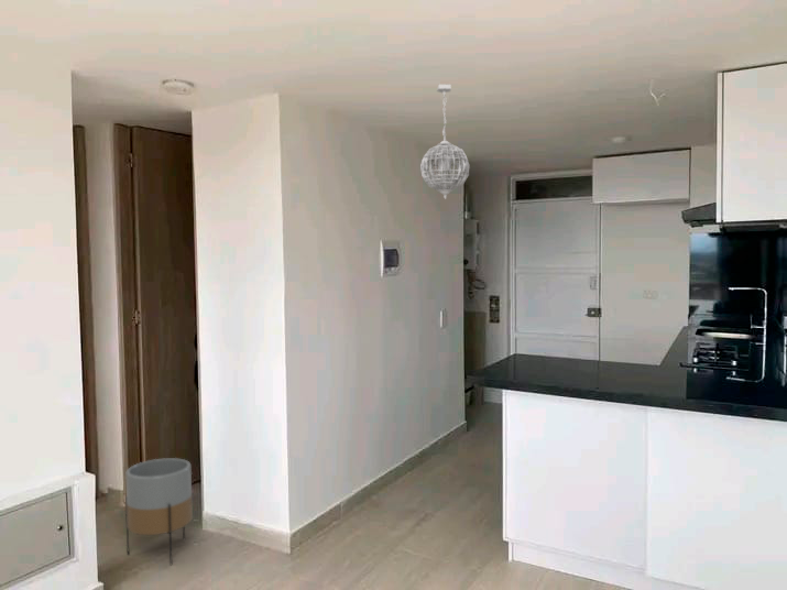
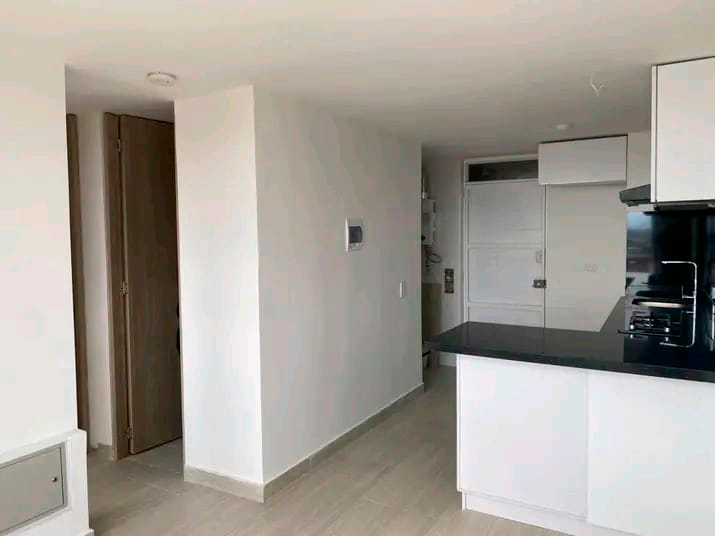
- planter [124,457,194,566]
- pendant light [419,84,471,200]
